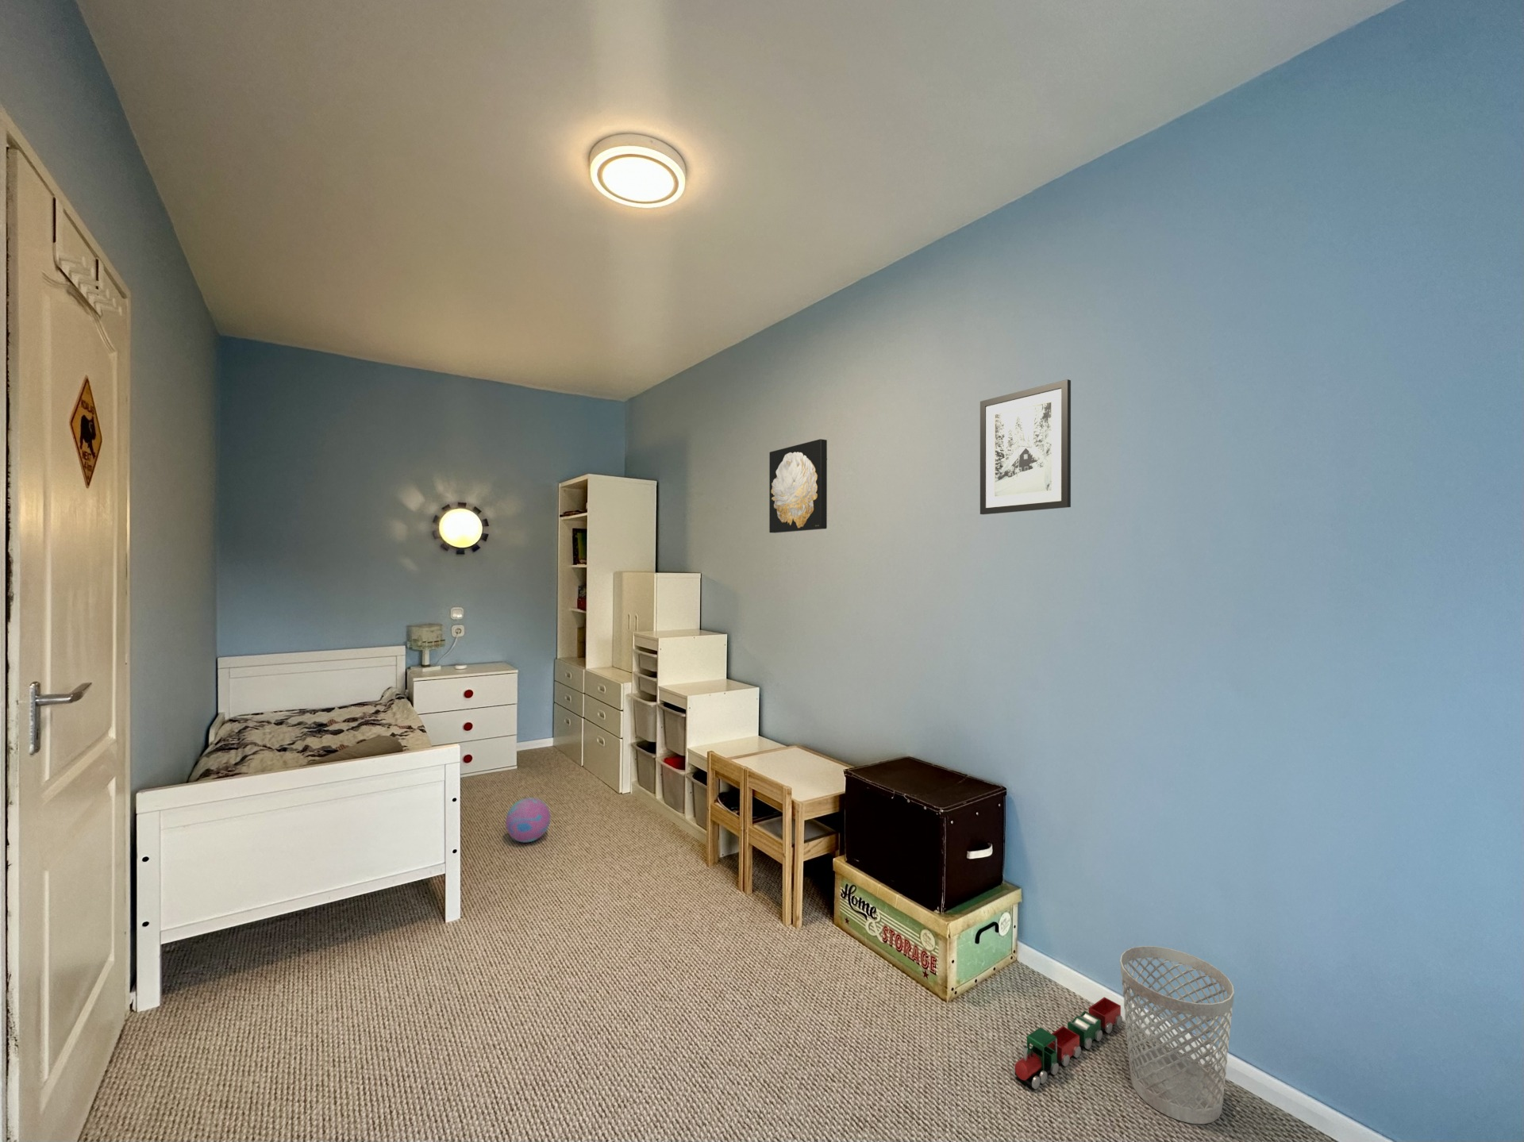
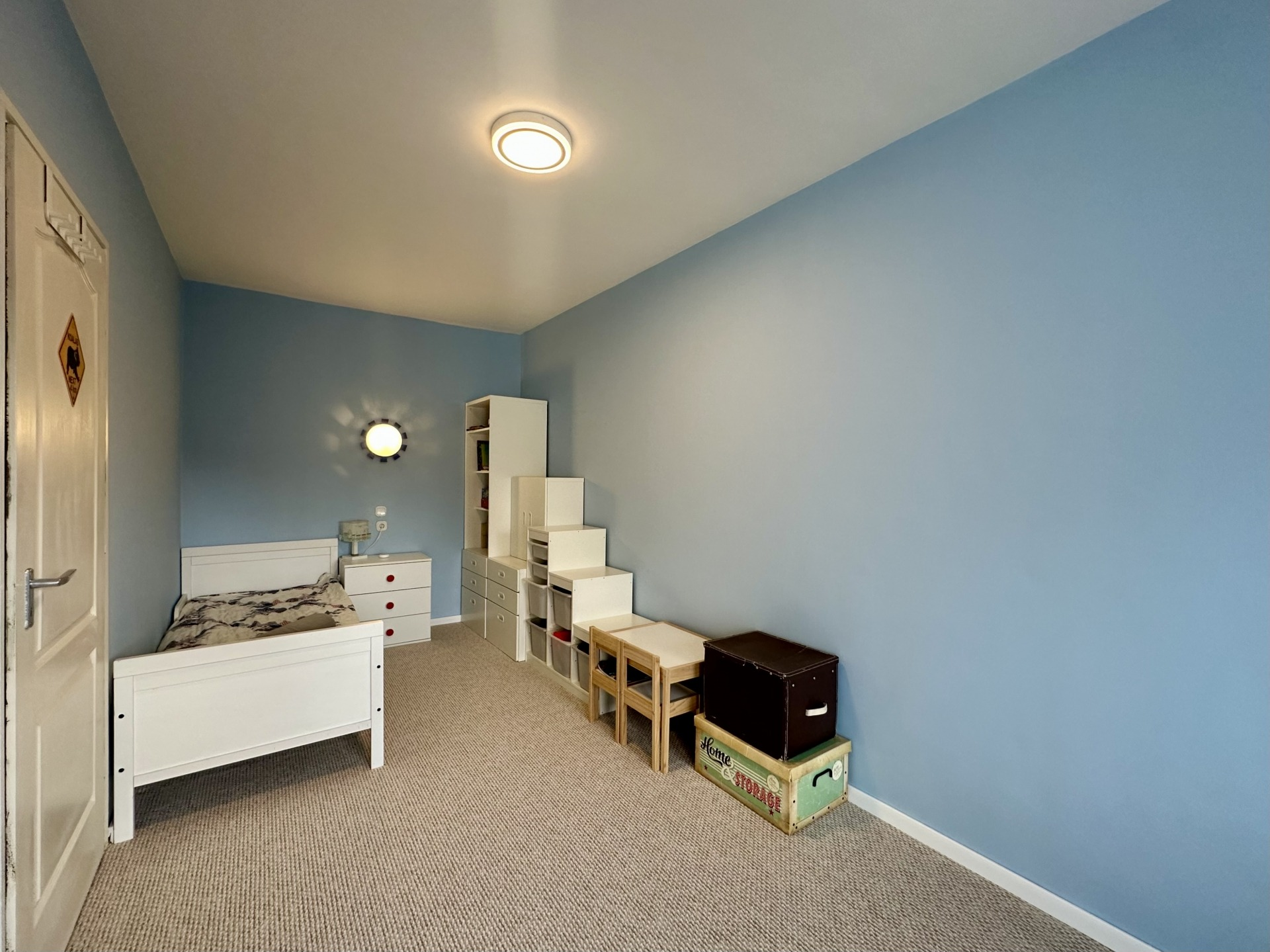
- wastebasket [1120,945,1235,1124]
- toy train [1013,996,1123,1089]
- wall art [768,438,828,534]
- decorative ball [505,797,551,843]
- wall art [979,379,1072,515]
